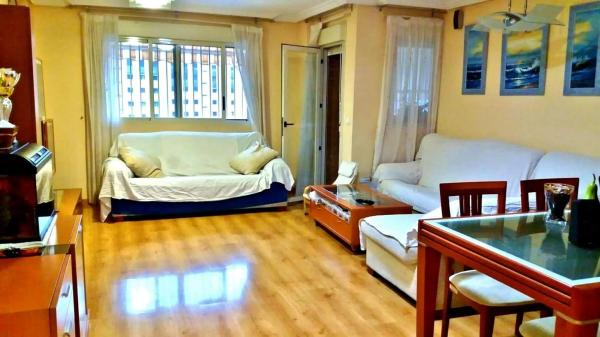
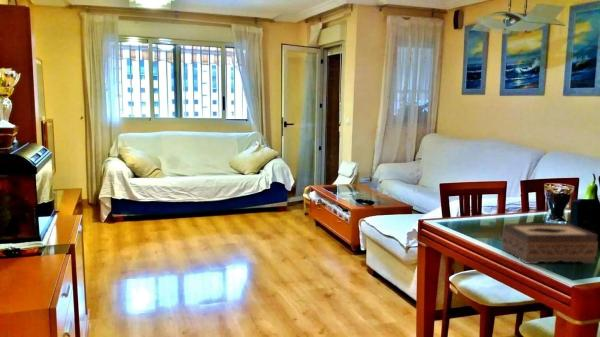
+ tissue box [501,222,599,265]
